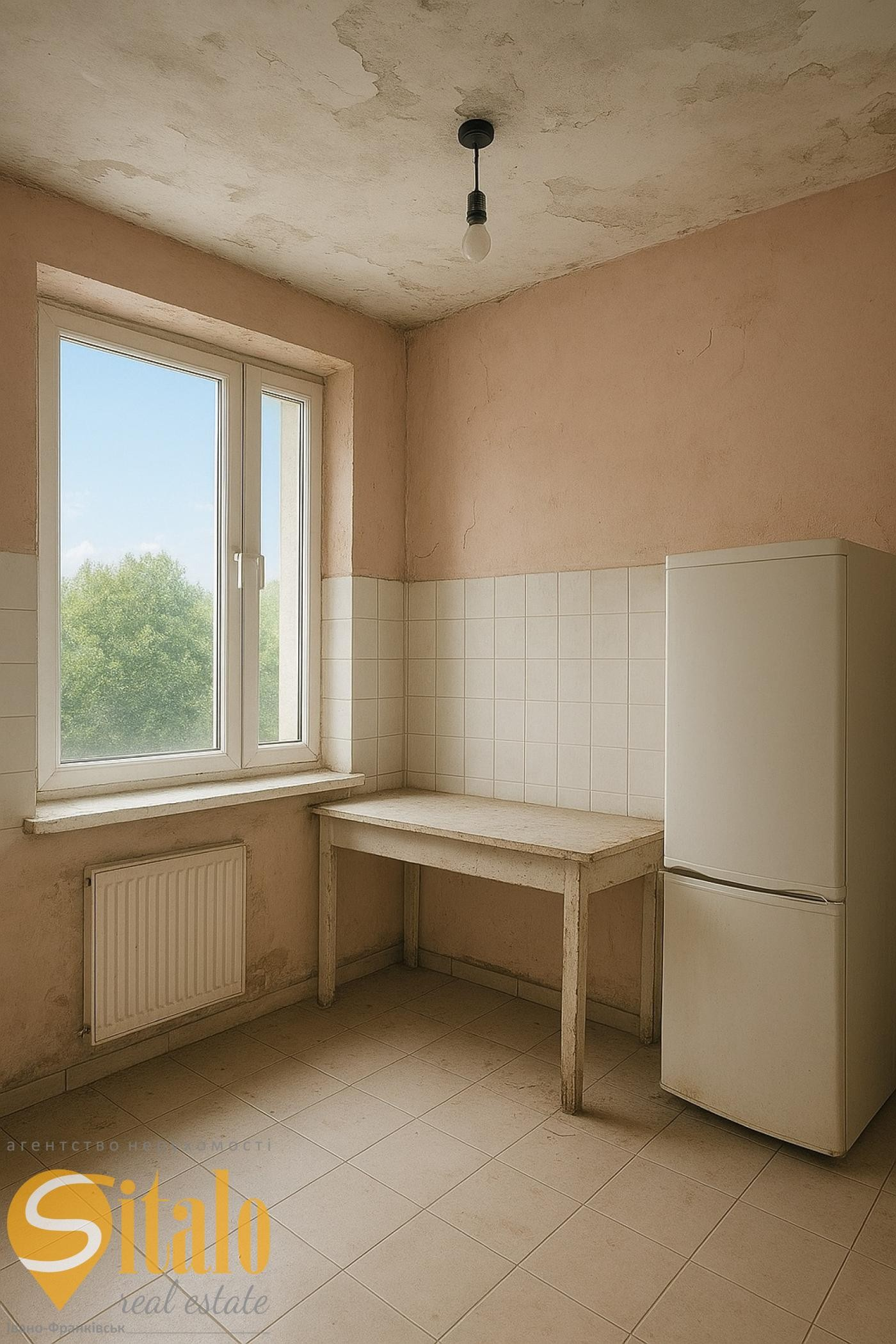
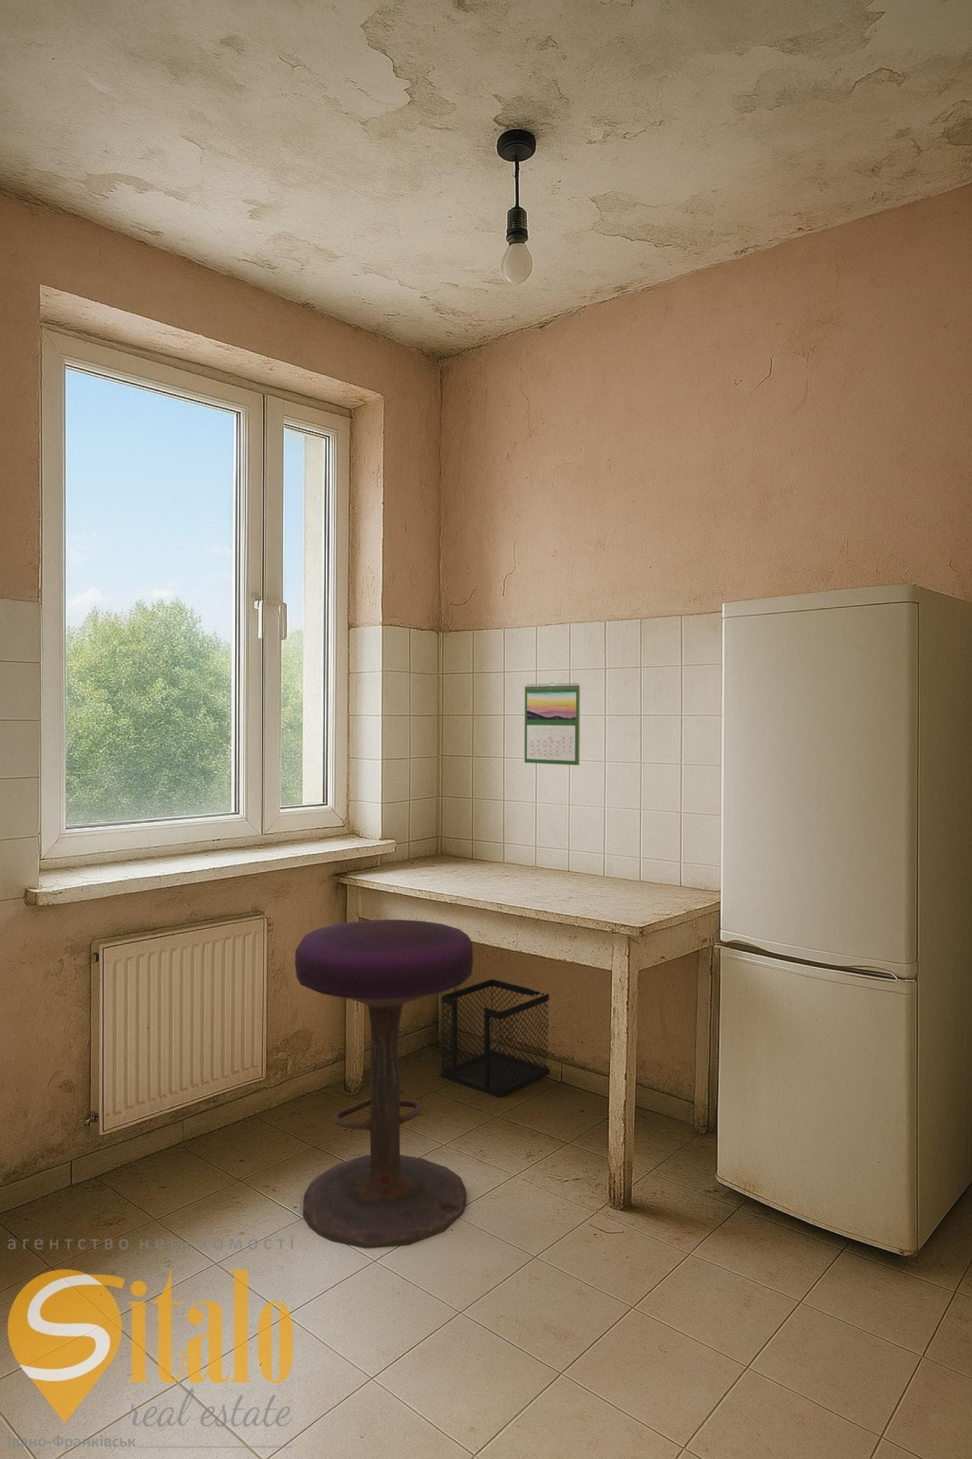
+ wastebasket [440,979,551,1099]
+ stool [294,919,473,1249]
+ calendar [524,682,580,765]
